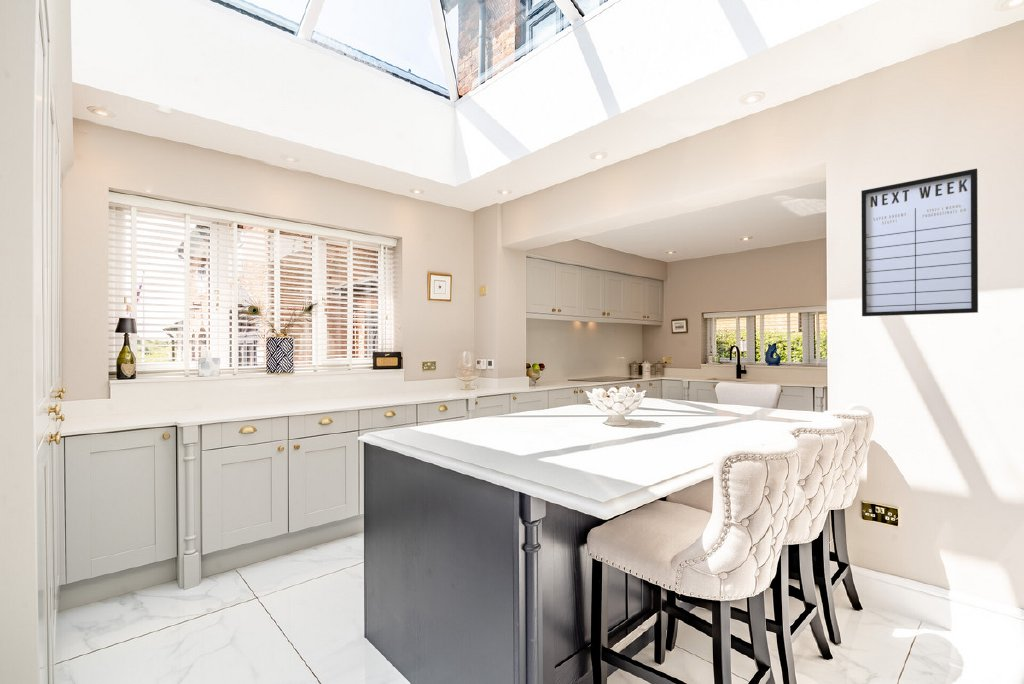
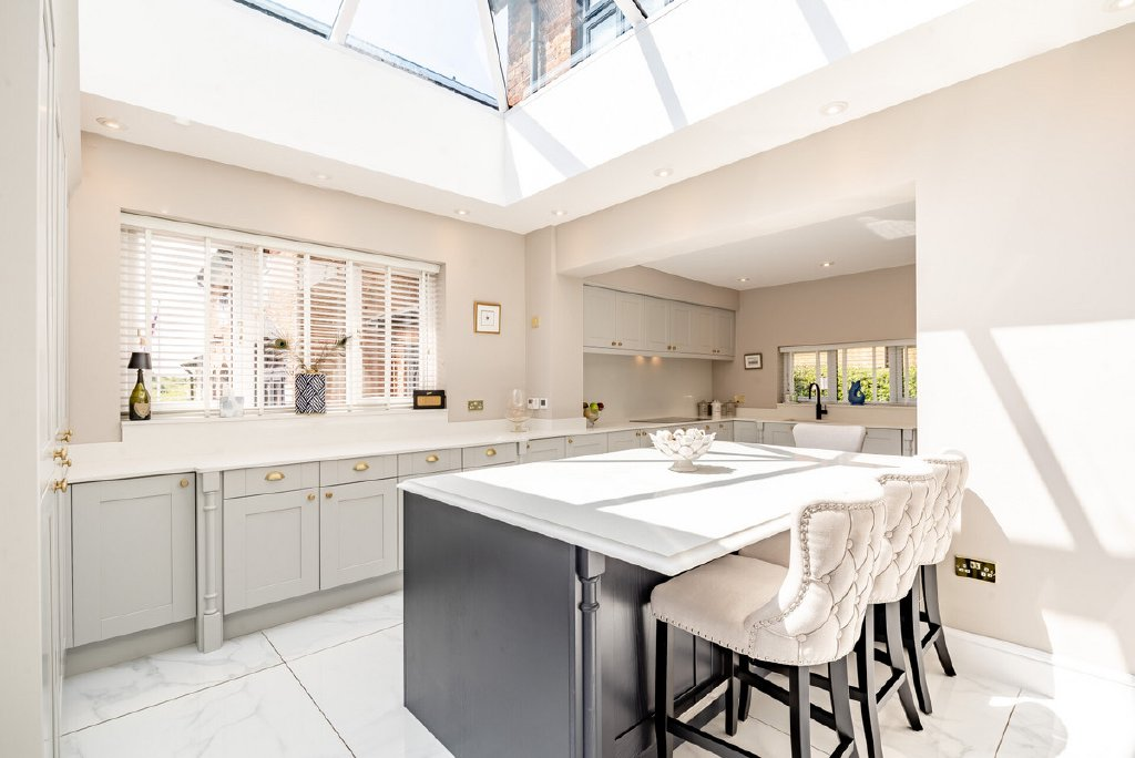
- writing board [860,167,979,317]
